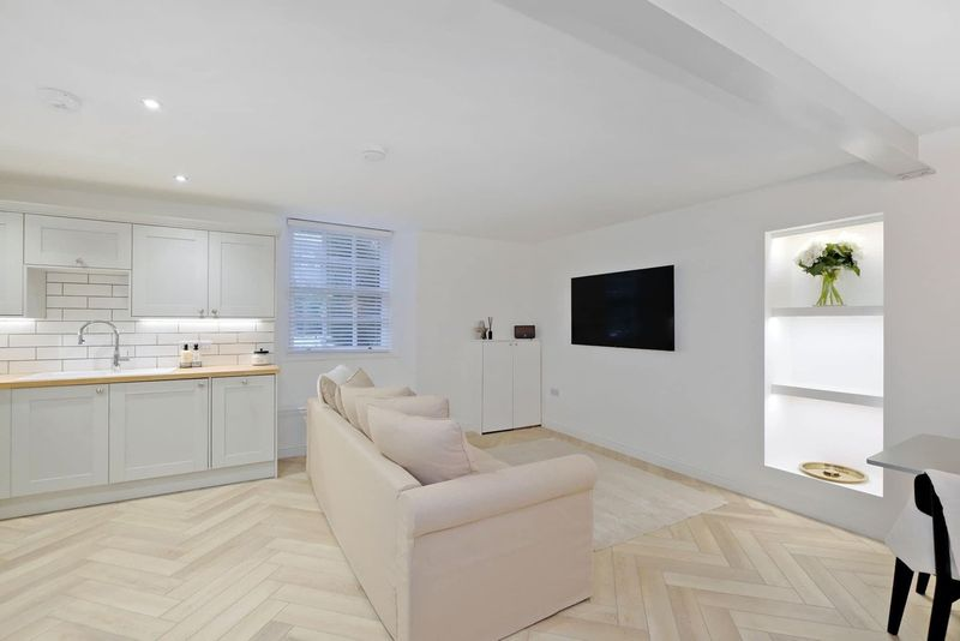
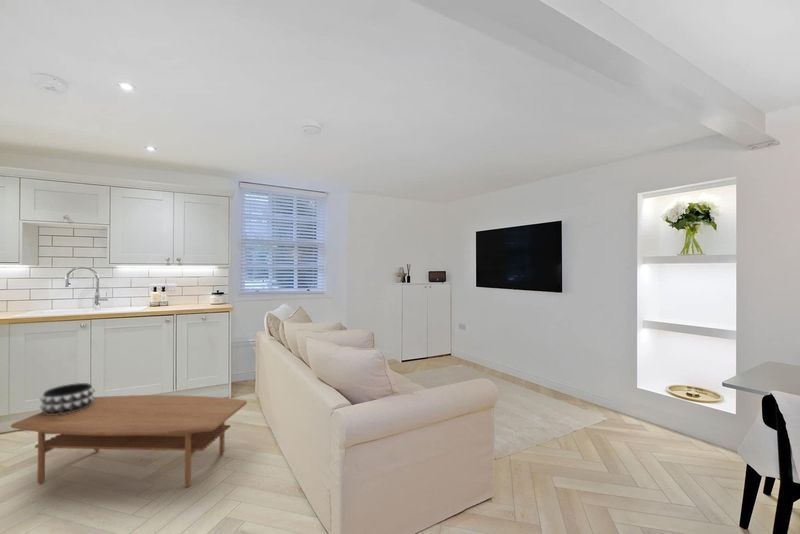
+ decorative bowl [39,382,96,415]
+ coffee table [10,394,248,488]
